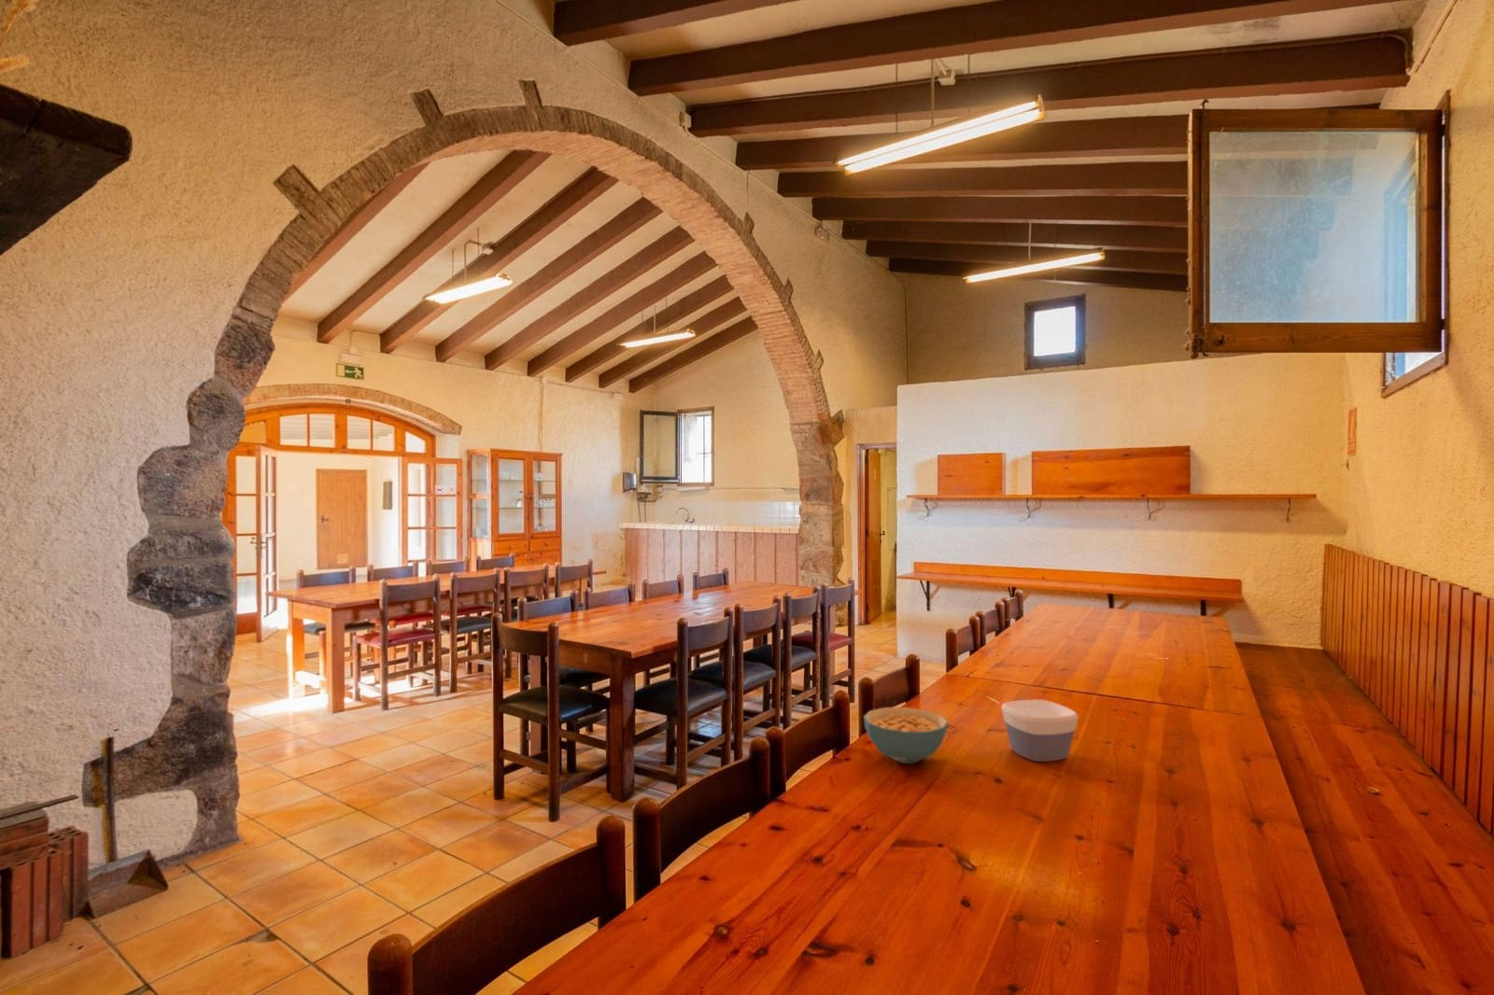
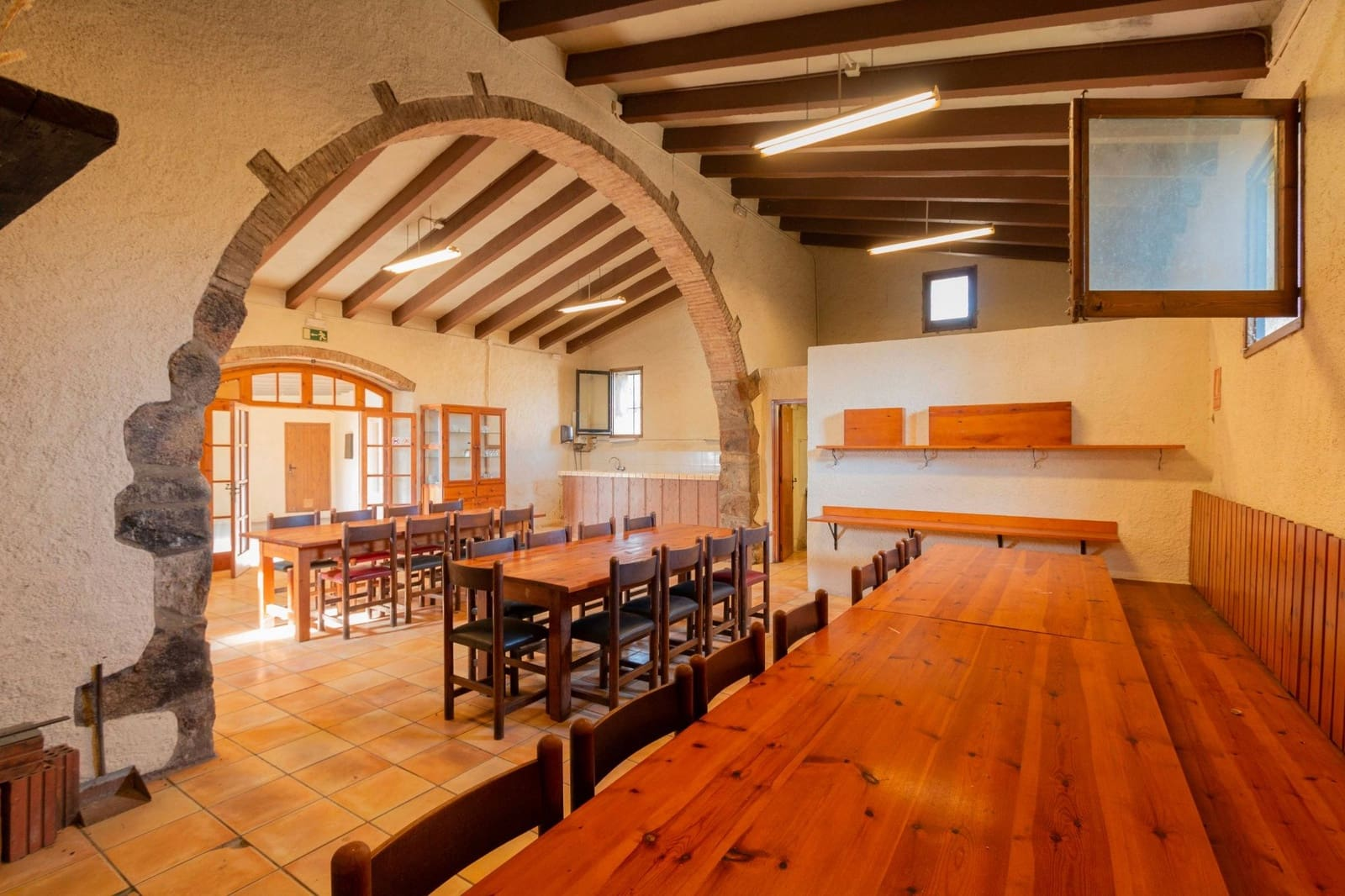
- cereal bowl [863,706,949,764]
- bowl [1000,700,1080,763]
